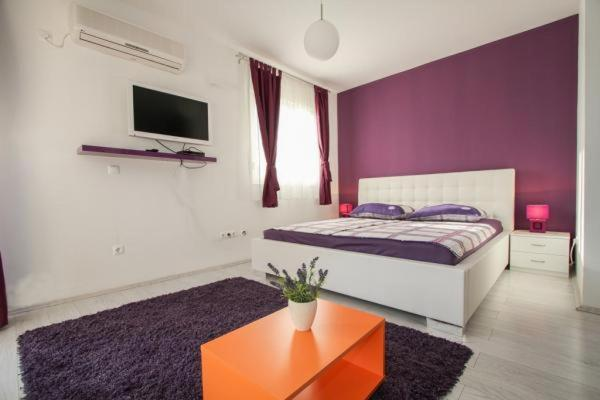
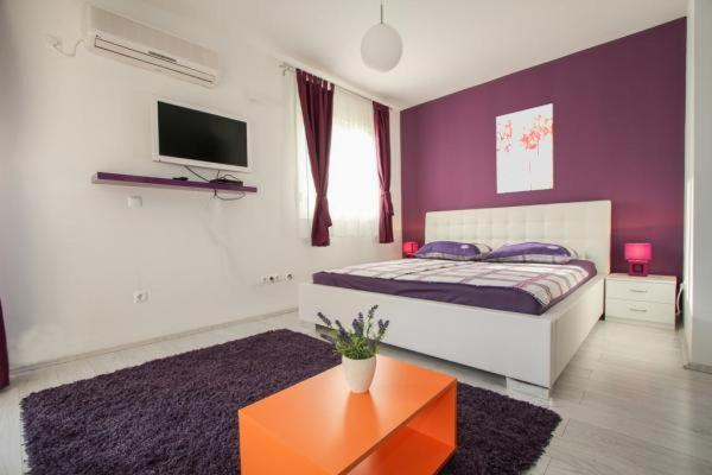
+ wall art [495,102,555,195]
